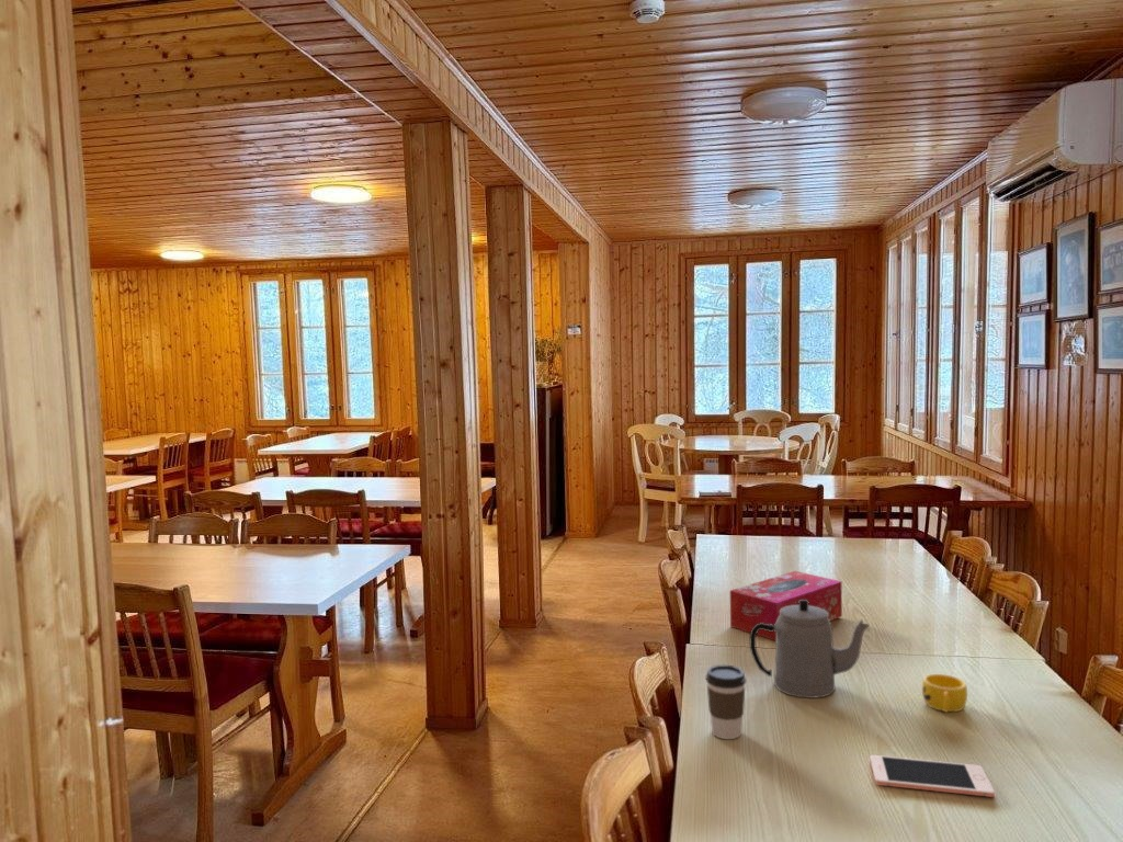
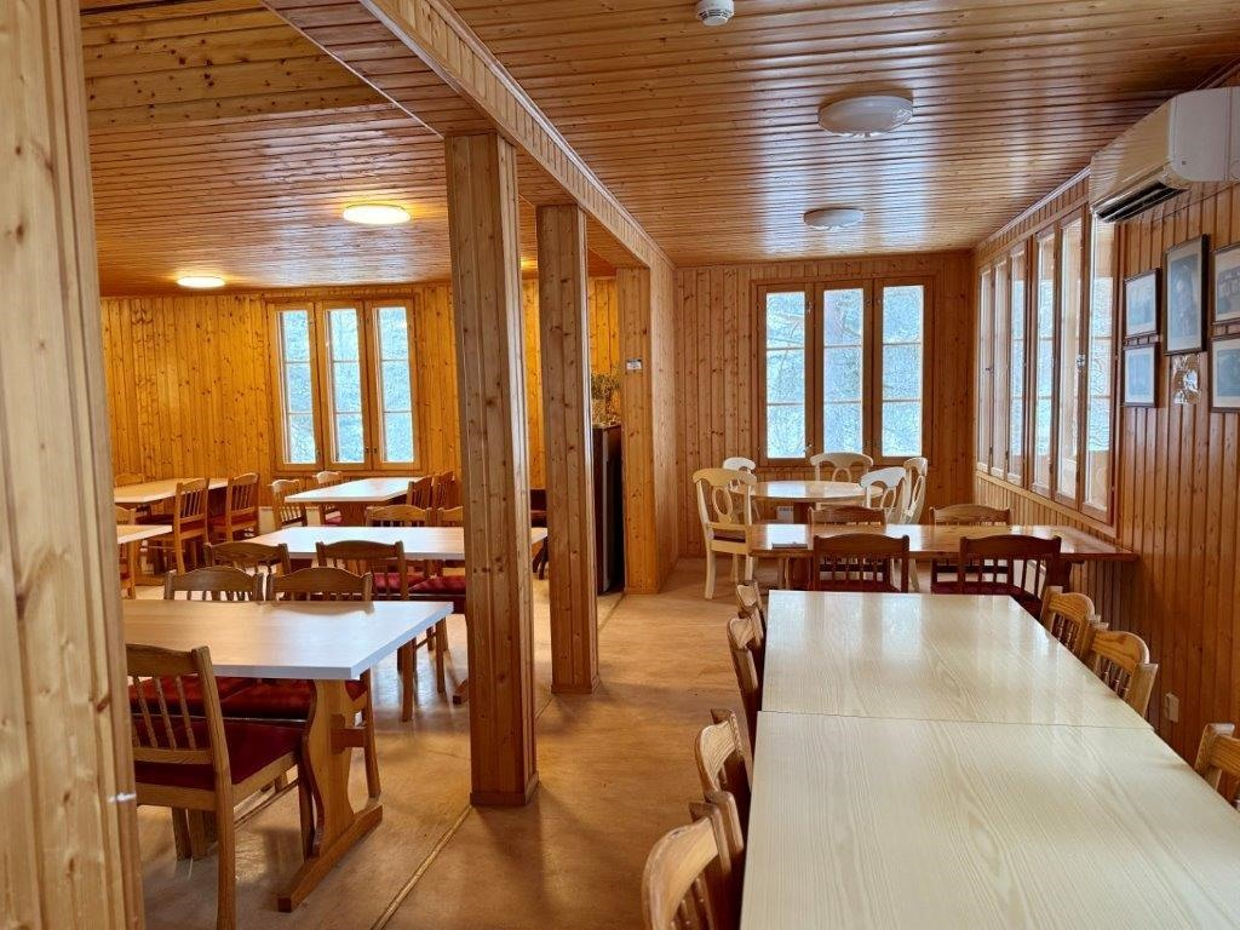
- teapot [749,600,870,699]
- coffee cup [705,663,747,740]
- cup [921,673,968,714]
- tissue box [729,570,843,642]
- cell phone [870,754,996,798]
